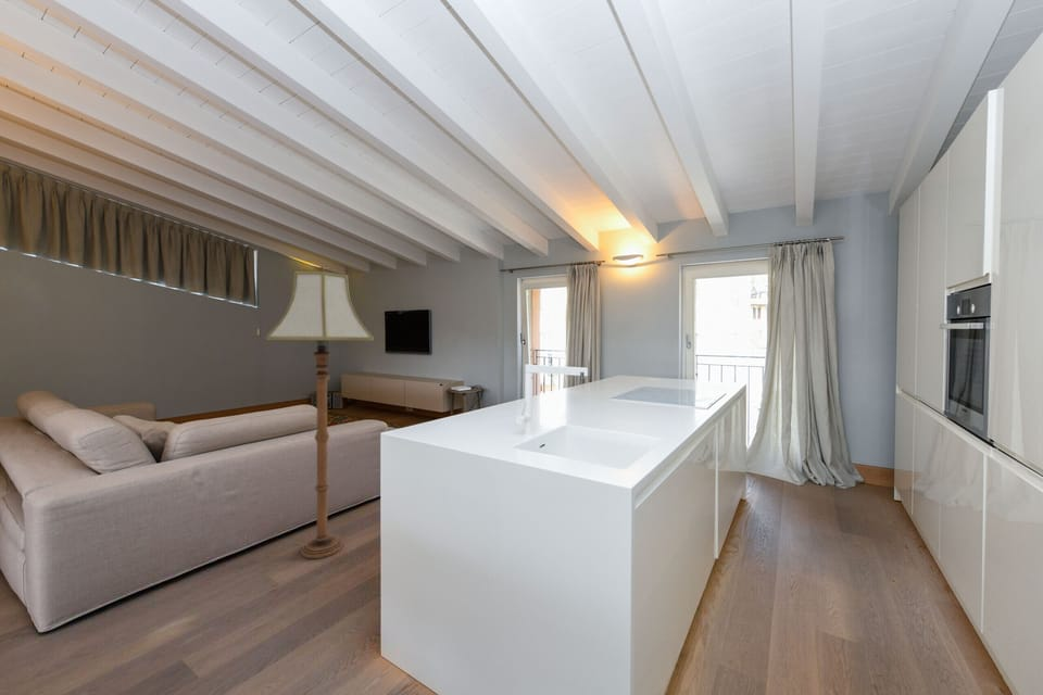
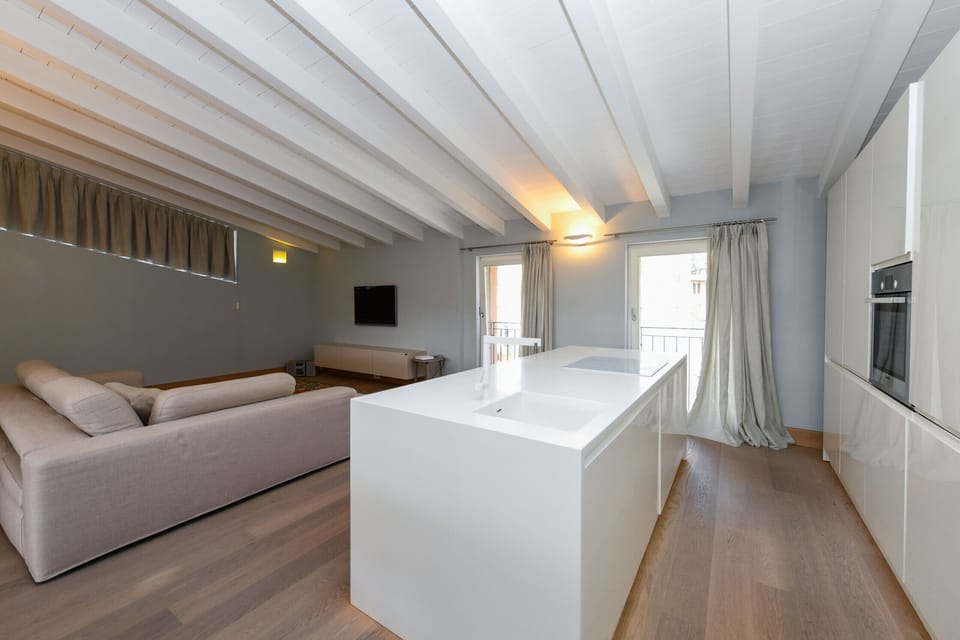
- floor lamp [265,265,375,559]
